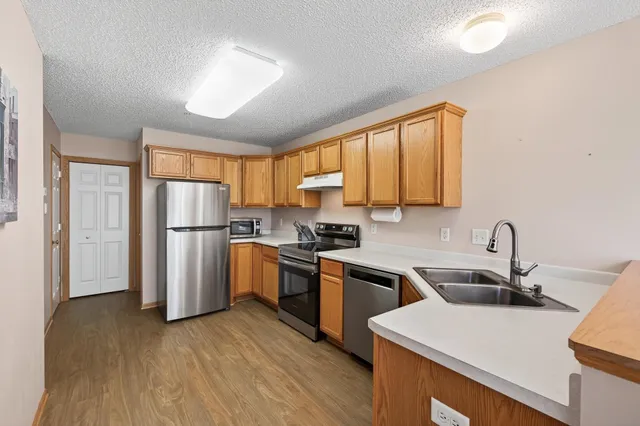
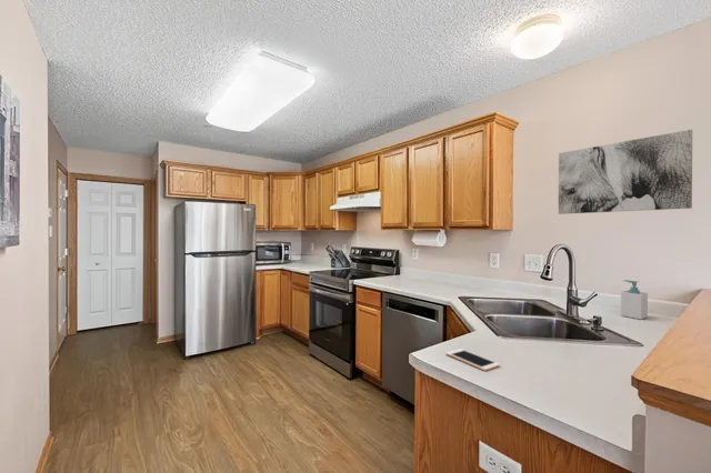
+ cell phone [444,348,501,372]
+ soap bottle [620,279,649,320]
+ wall art [558,129,693,215]
